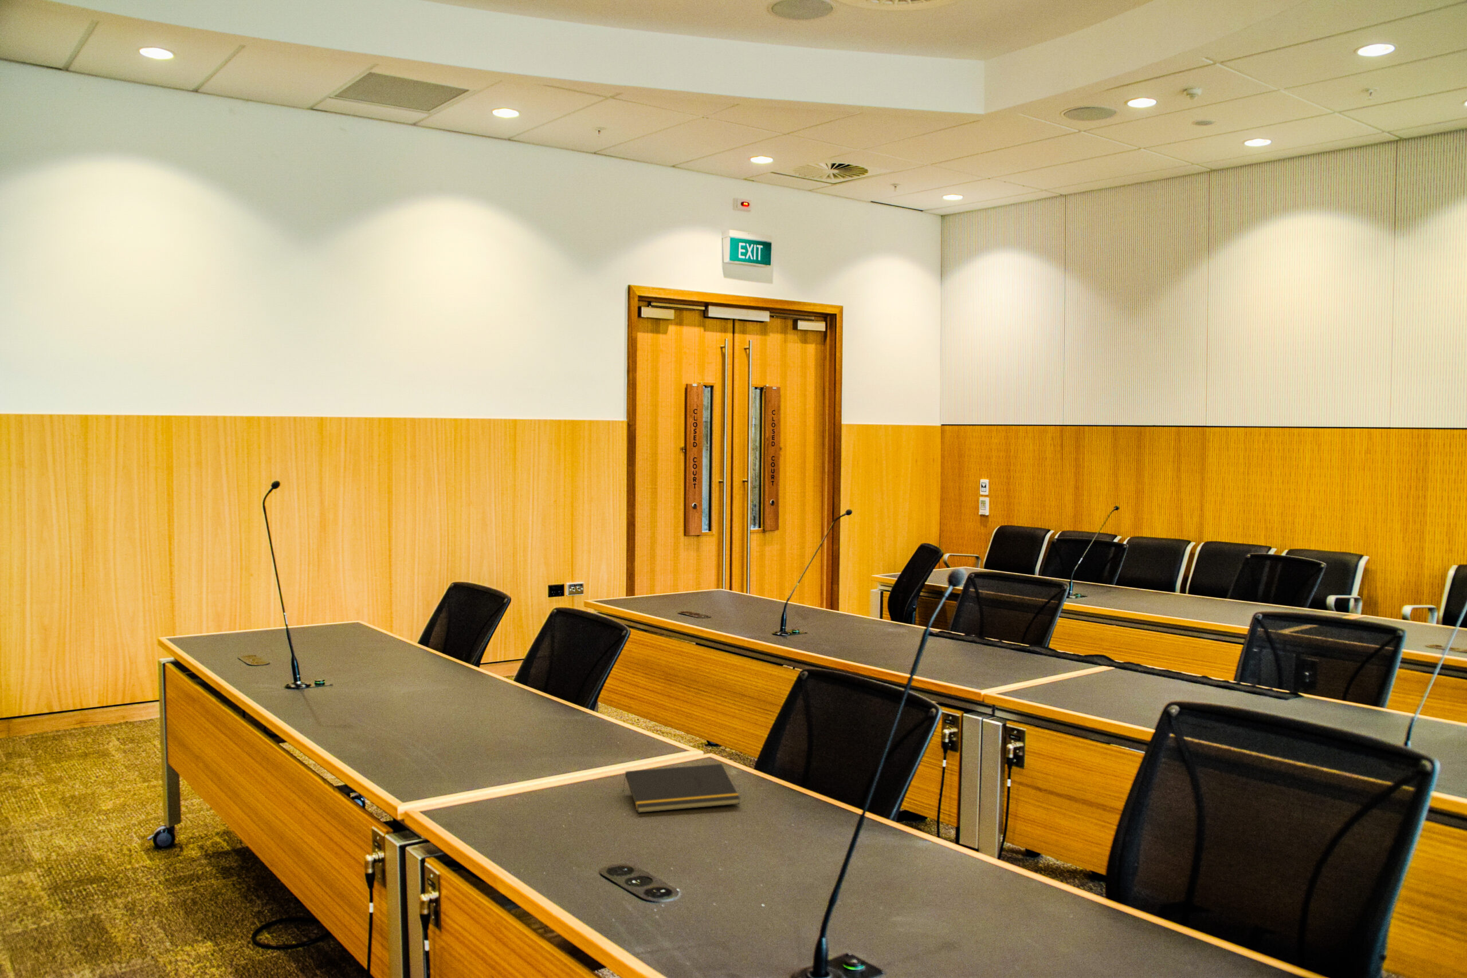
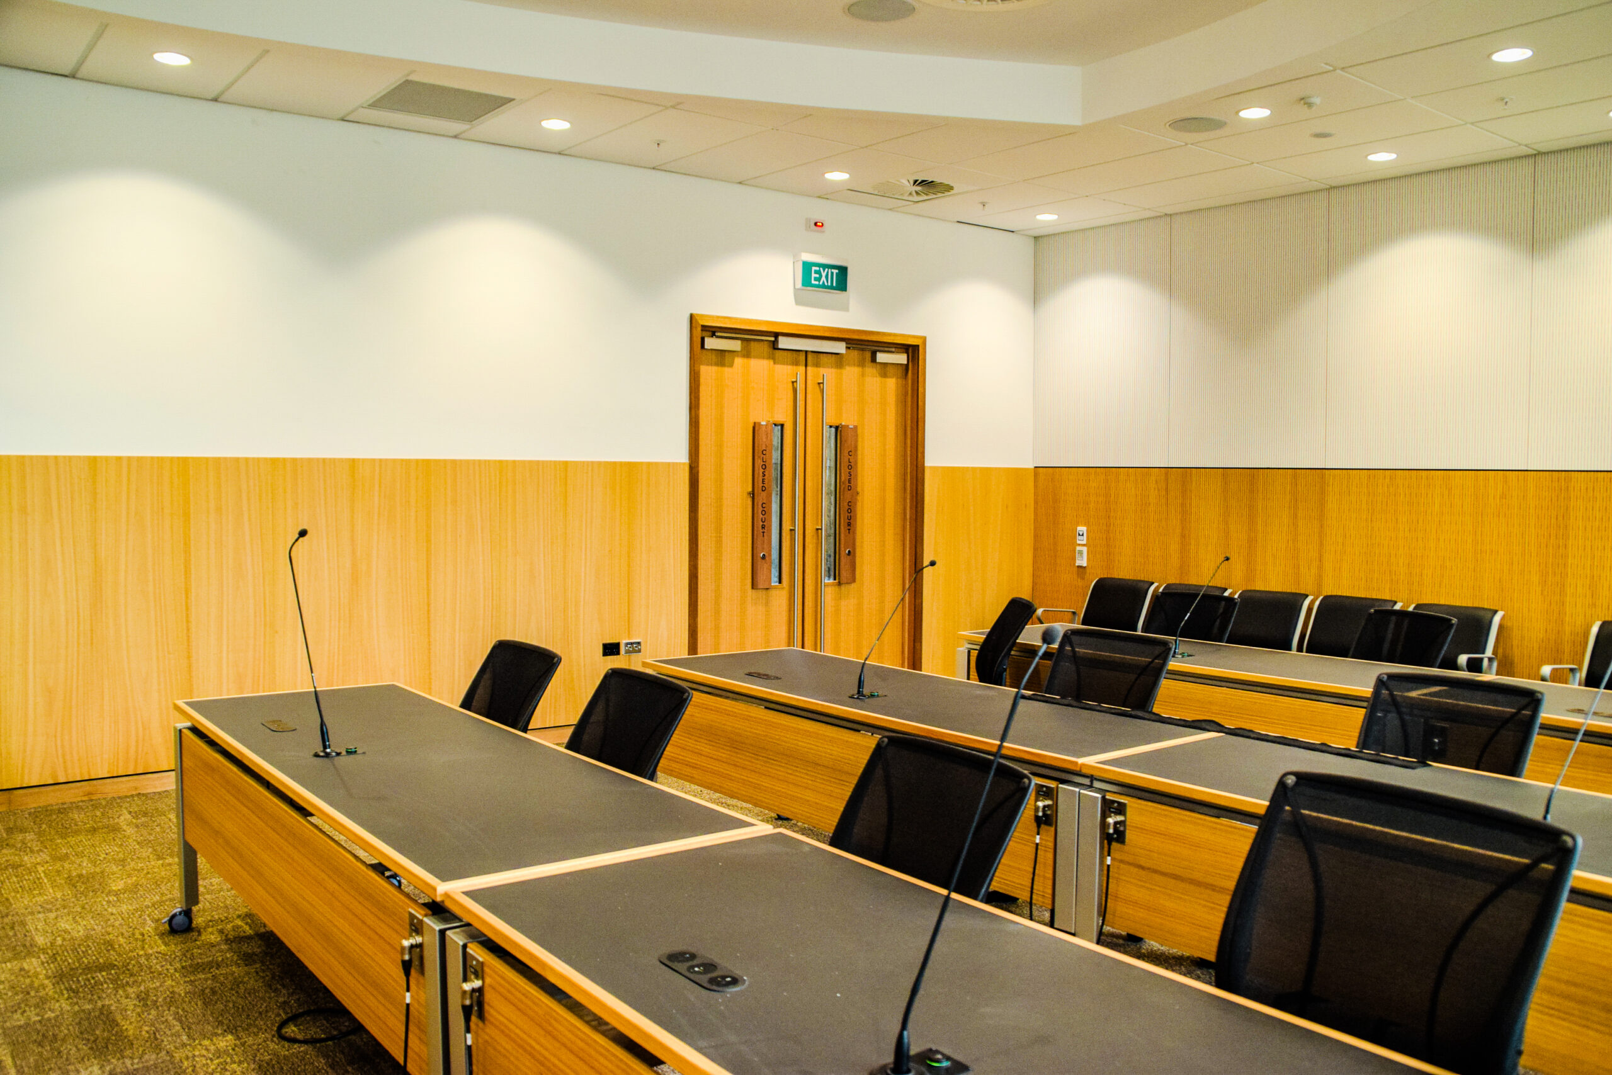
- notepad [623,763,741,813]
